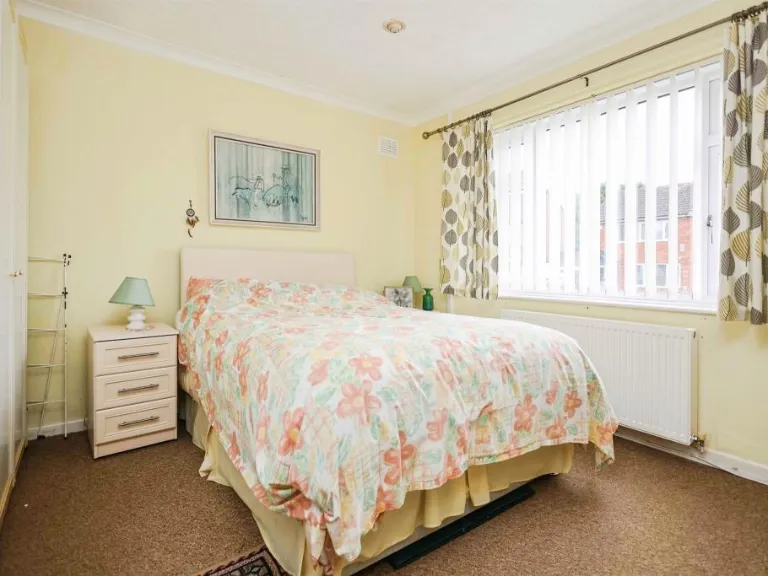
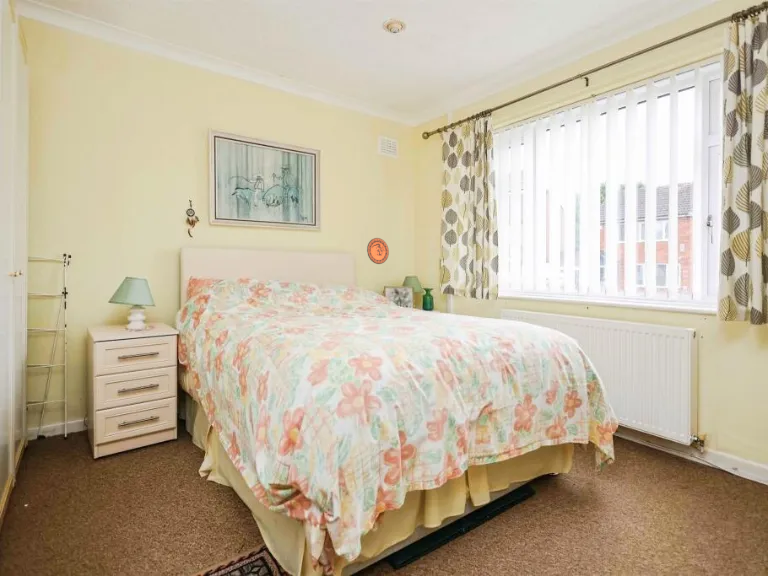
+ decorative plate [366,237,390,265]
